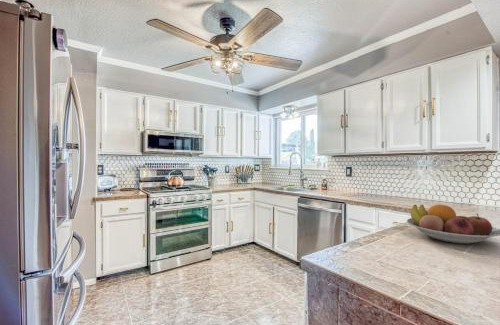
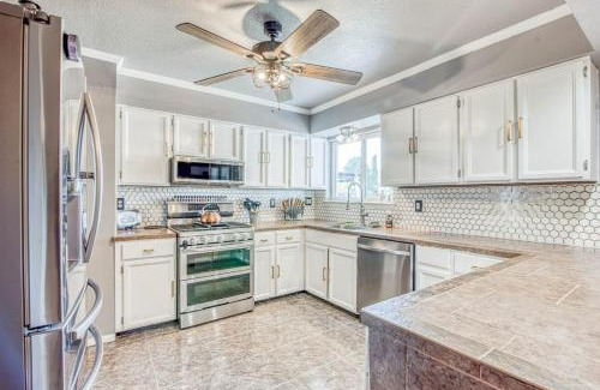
- fruit bowl [406,204,500,245]
